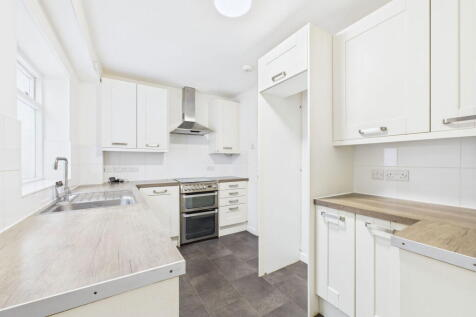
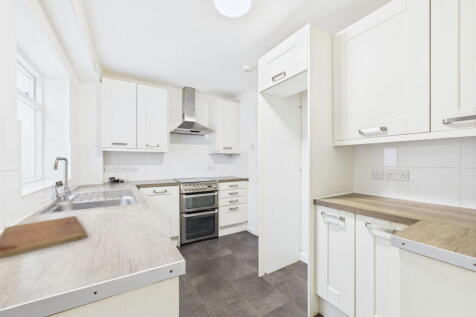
+ cutting board [0,215,88,260]
